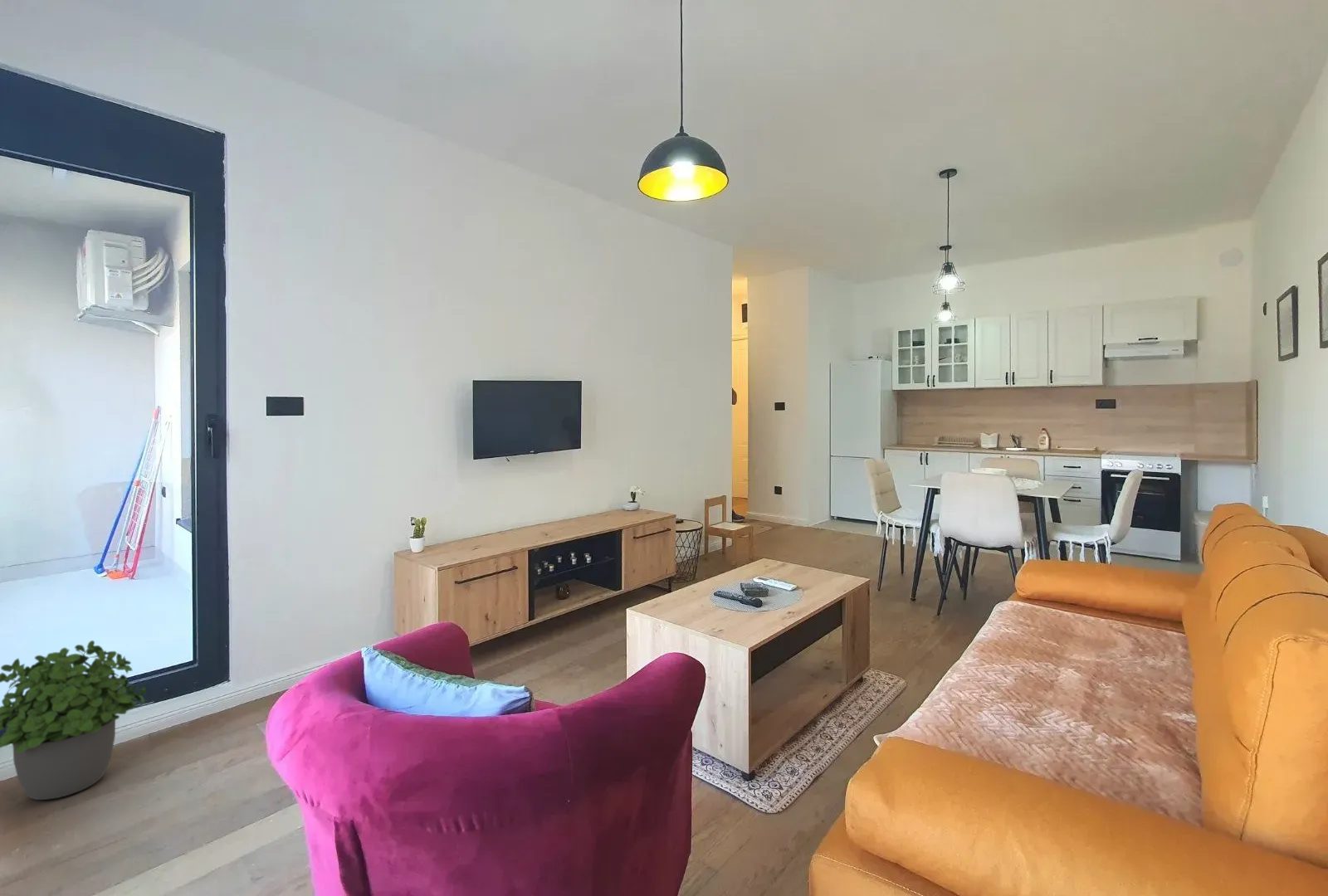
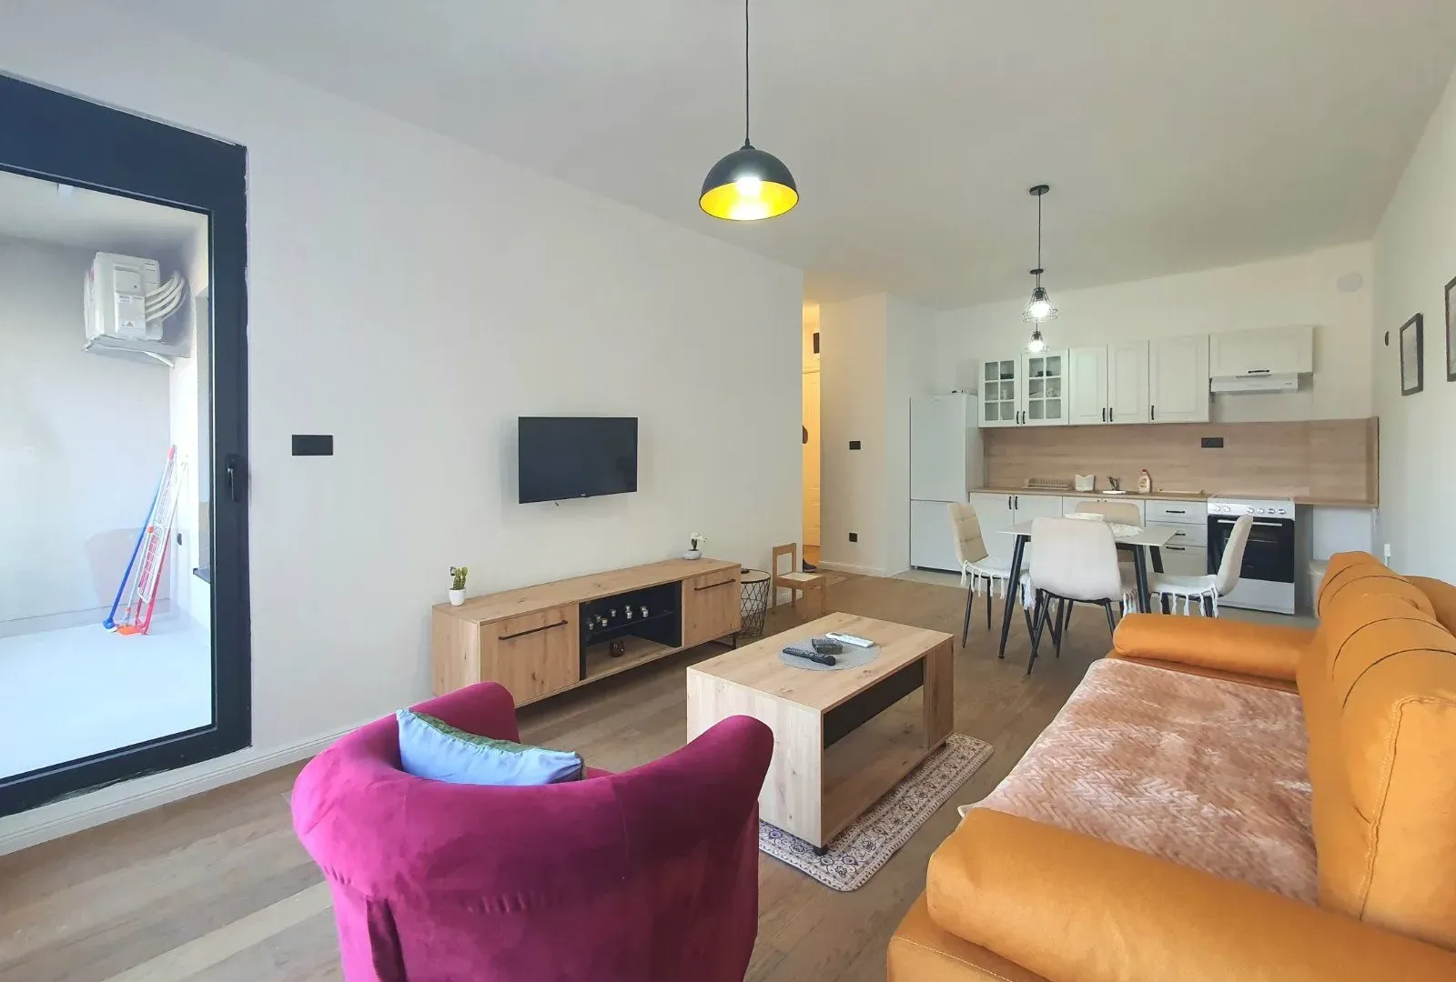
- potted plant [0,640,147,801]
